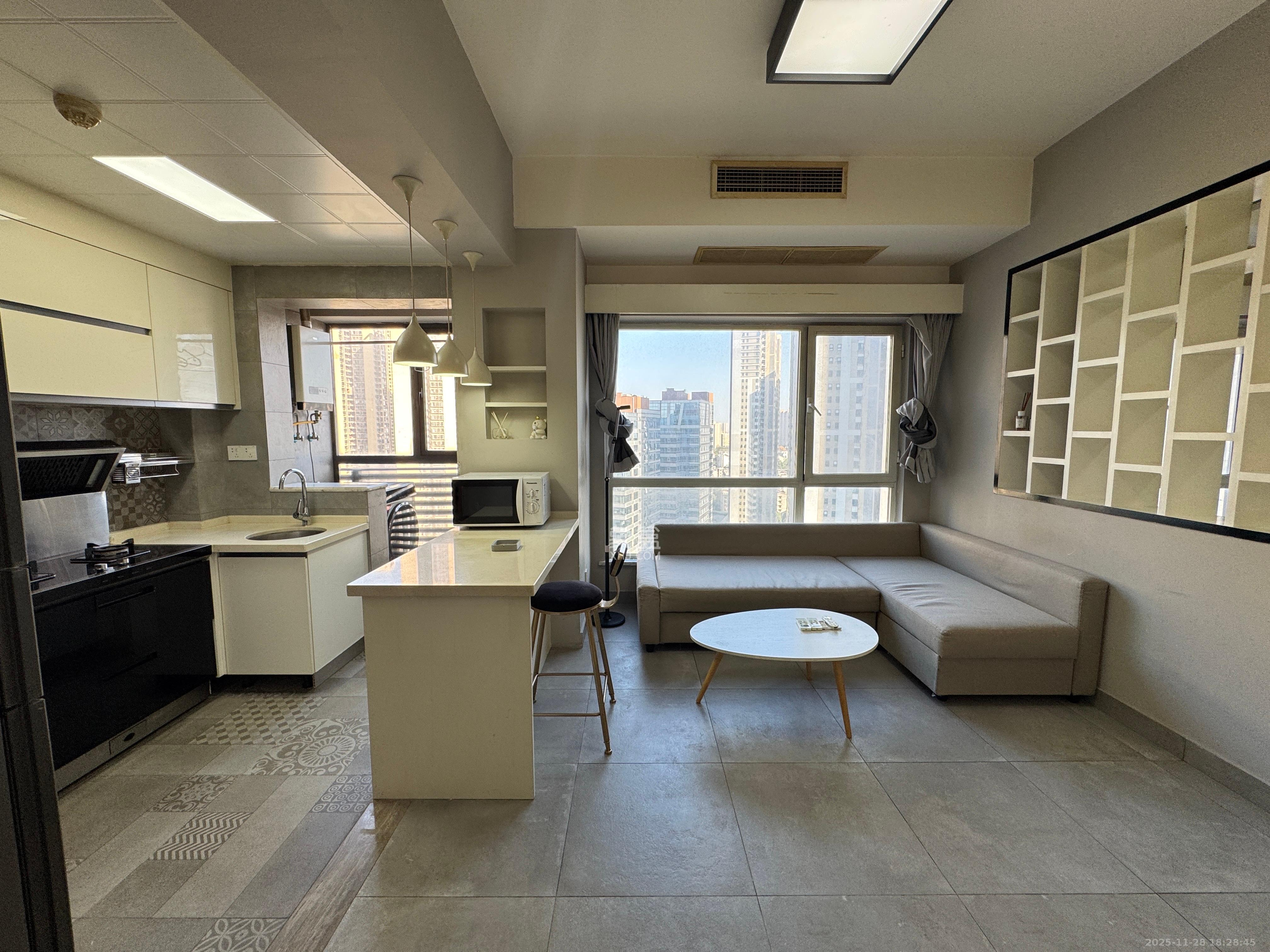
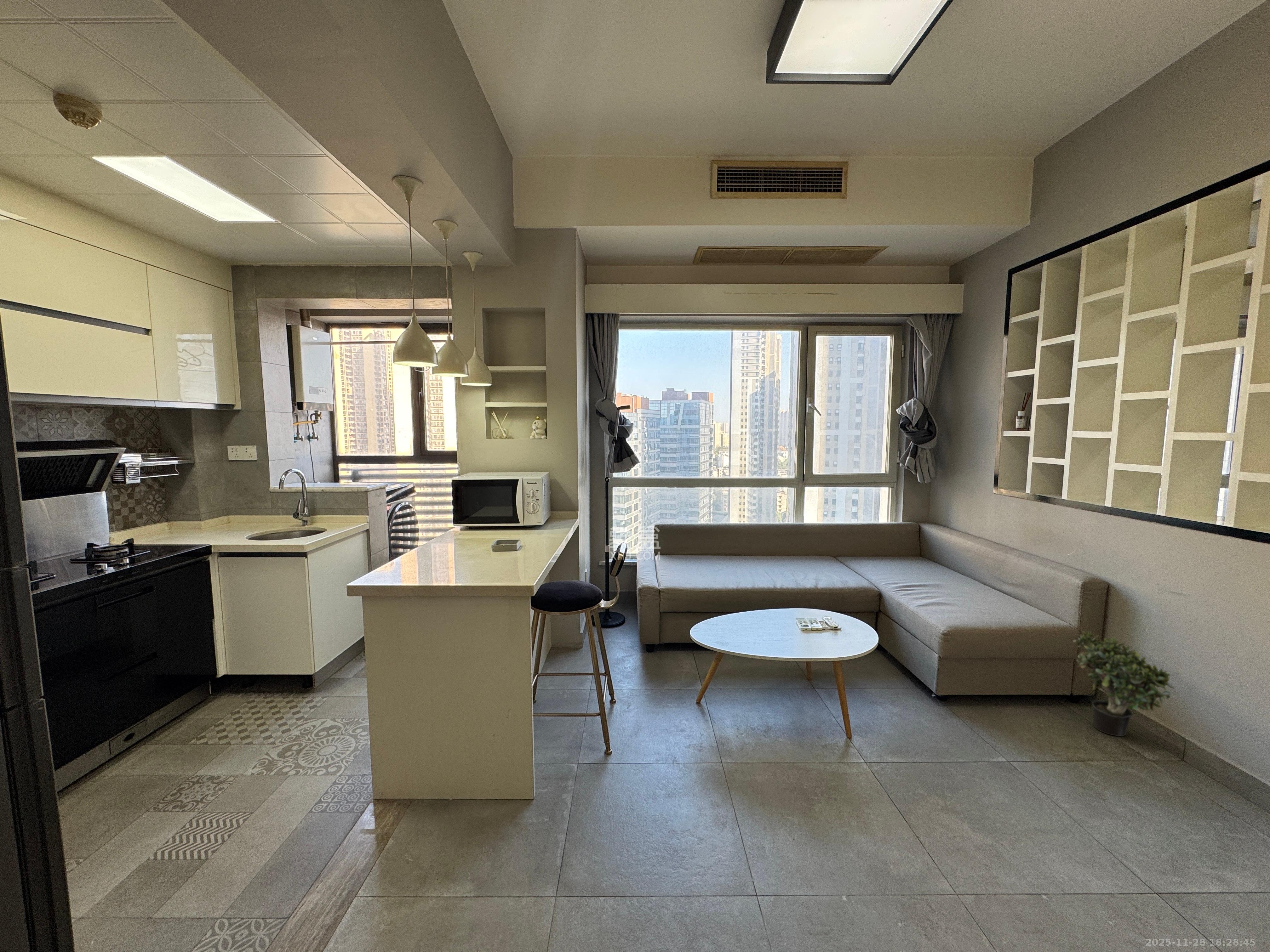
+ potted plant [1072,630,1175,737]
